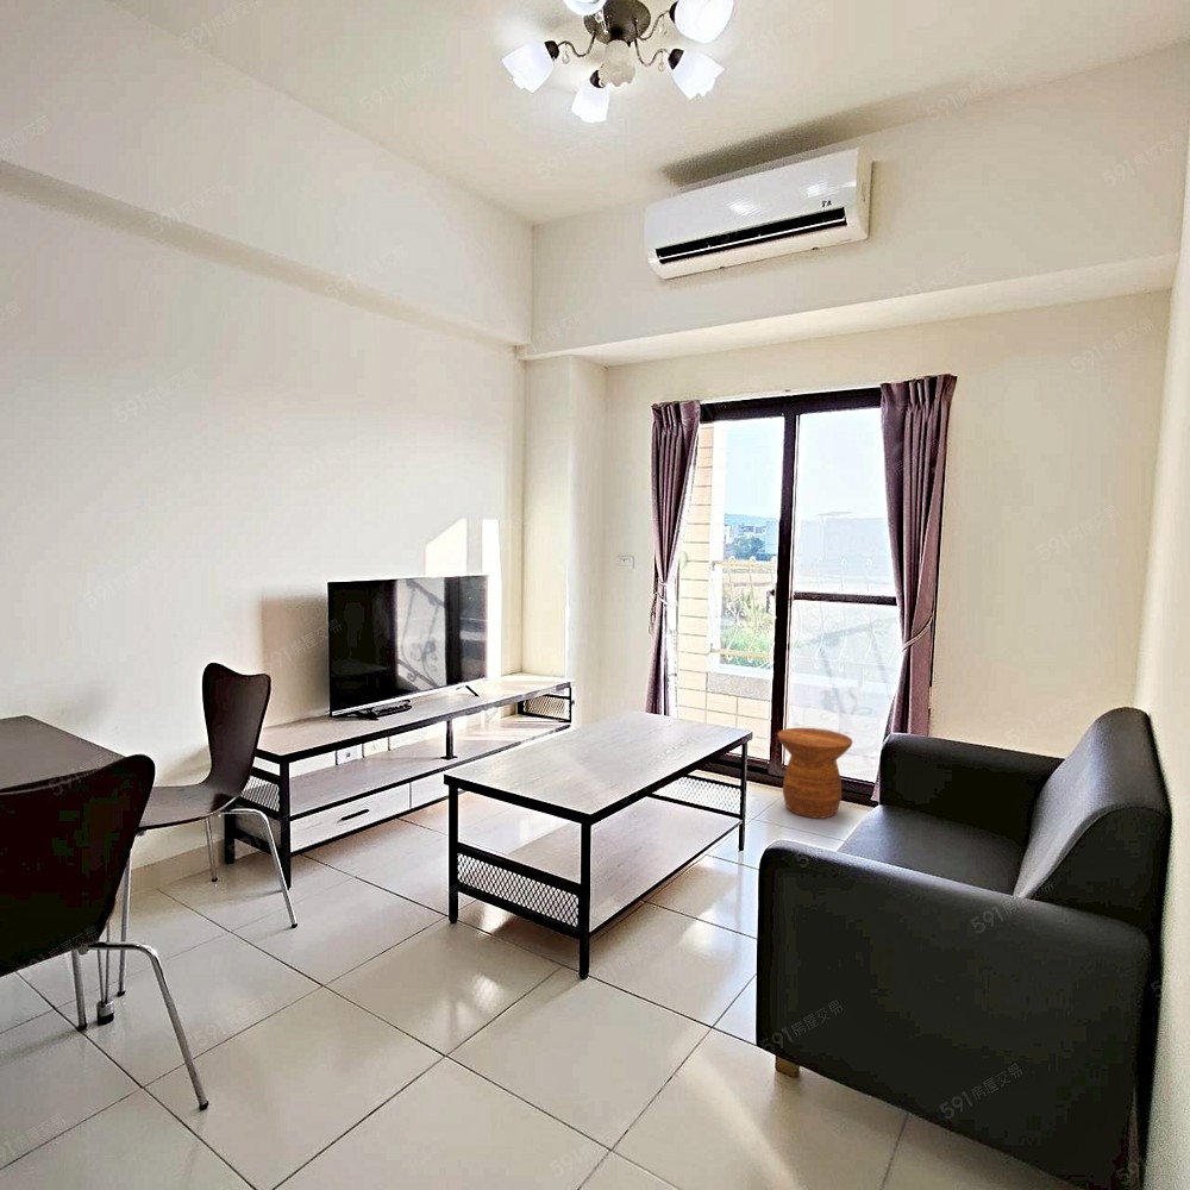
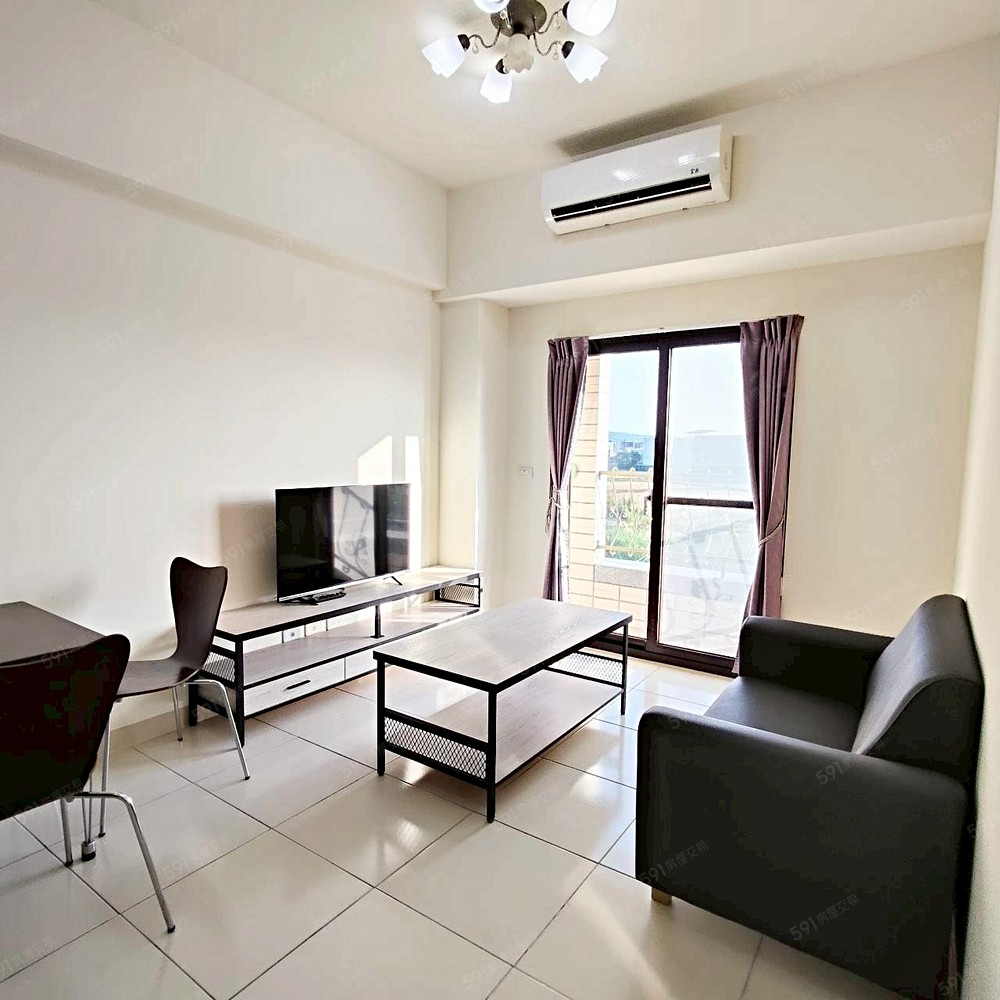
- side table [777,727,853,820]
